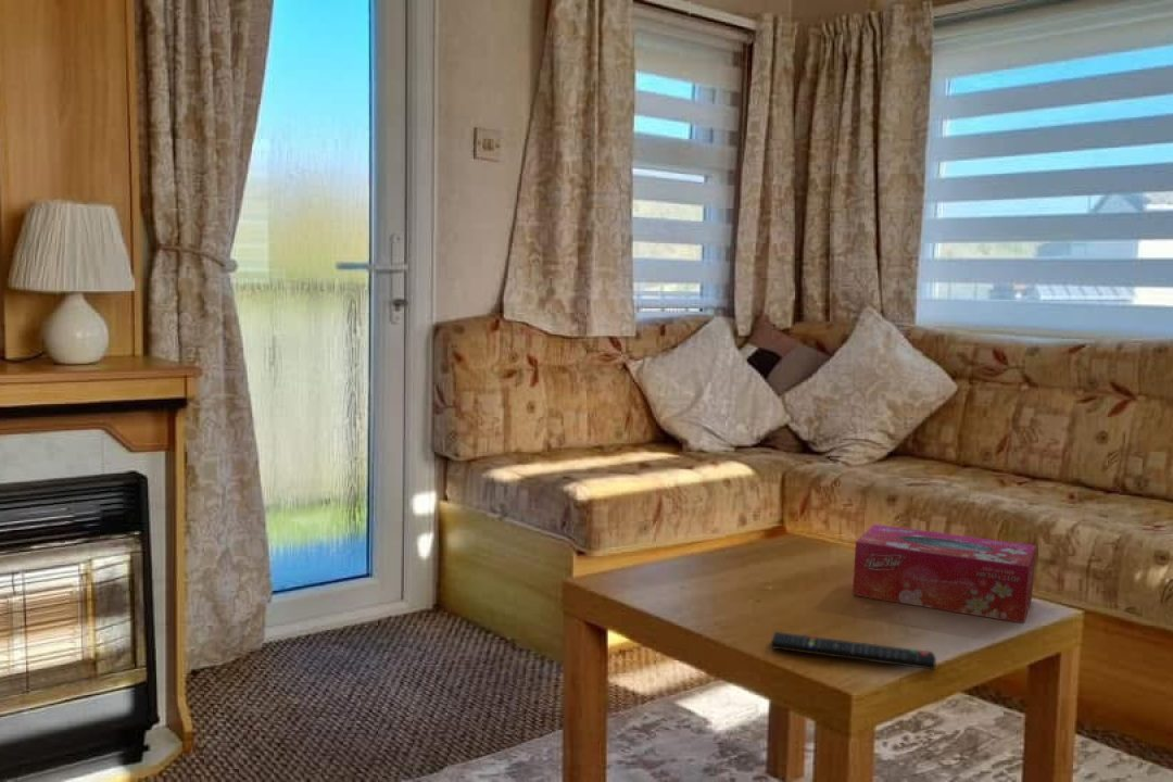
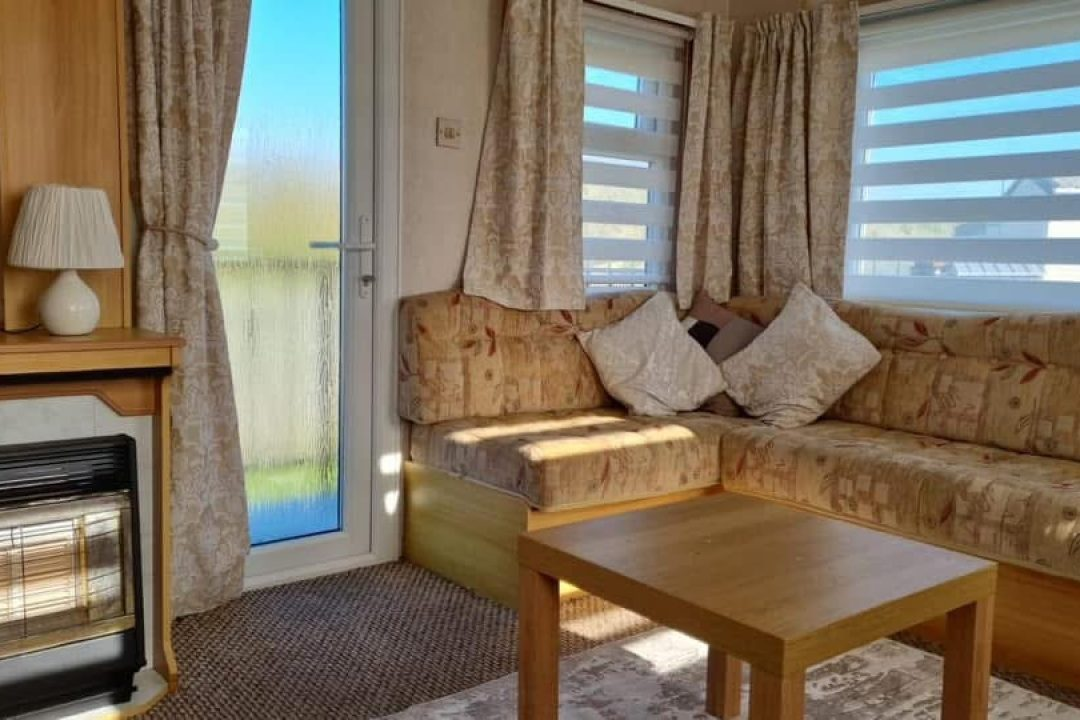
- tissue box [852,524,1037,625]
- remote control [769,631,937,671]
